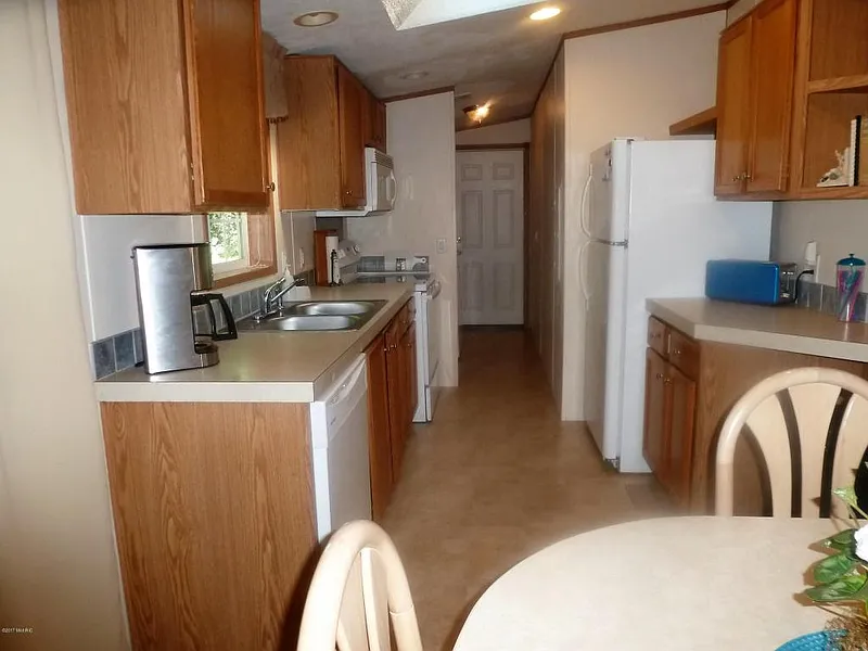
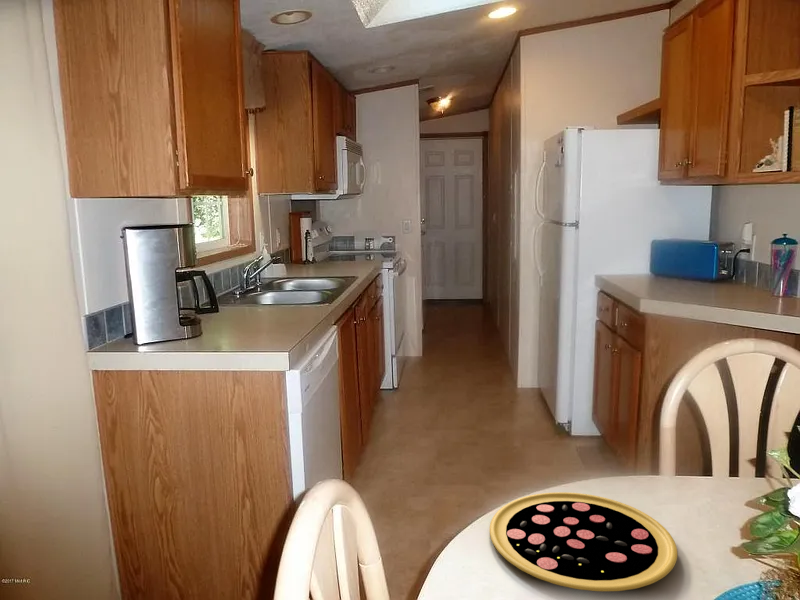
+ pizza [489,491,678,592]
